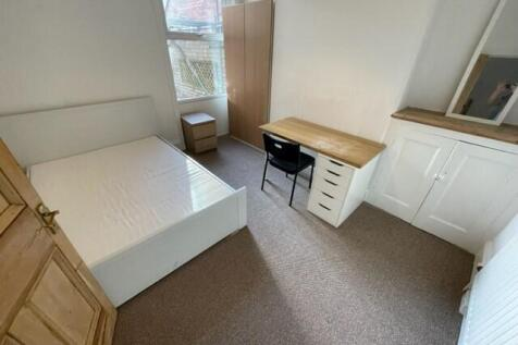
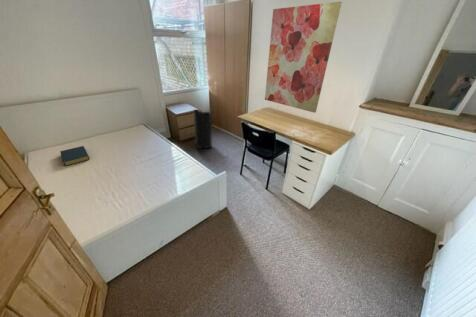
+ hardback book [59,145,91,167]
+ speaker [193,108,213,150]
+ wall art [264,1,343,114]
